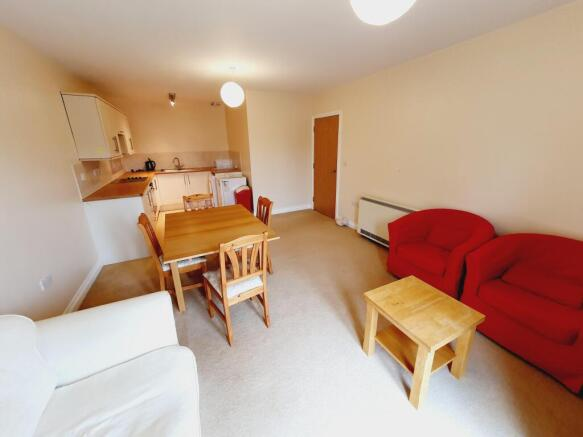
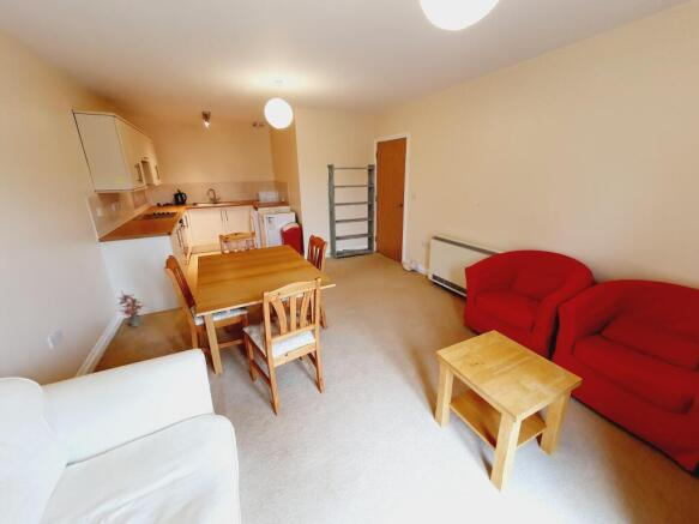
+ potted plant [115,291,149,329]
+ bookshelf [326,163,376,260]
